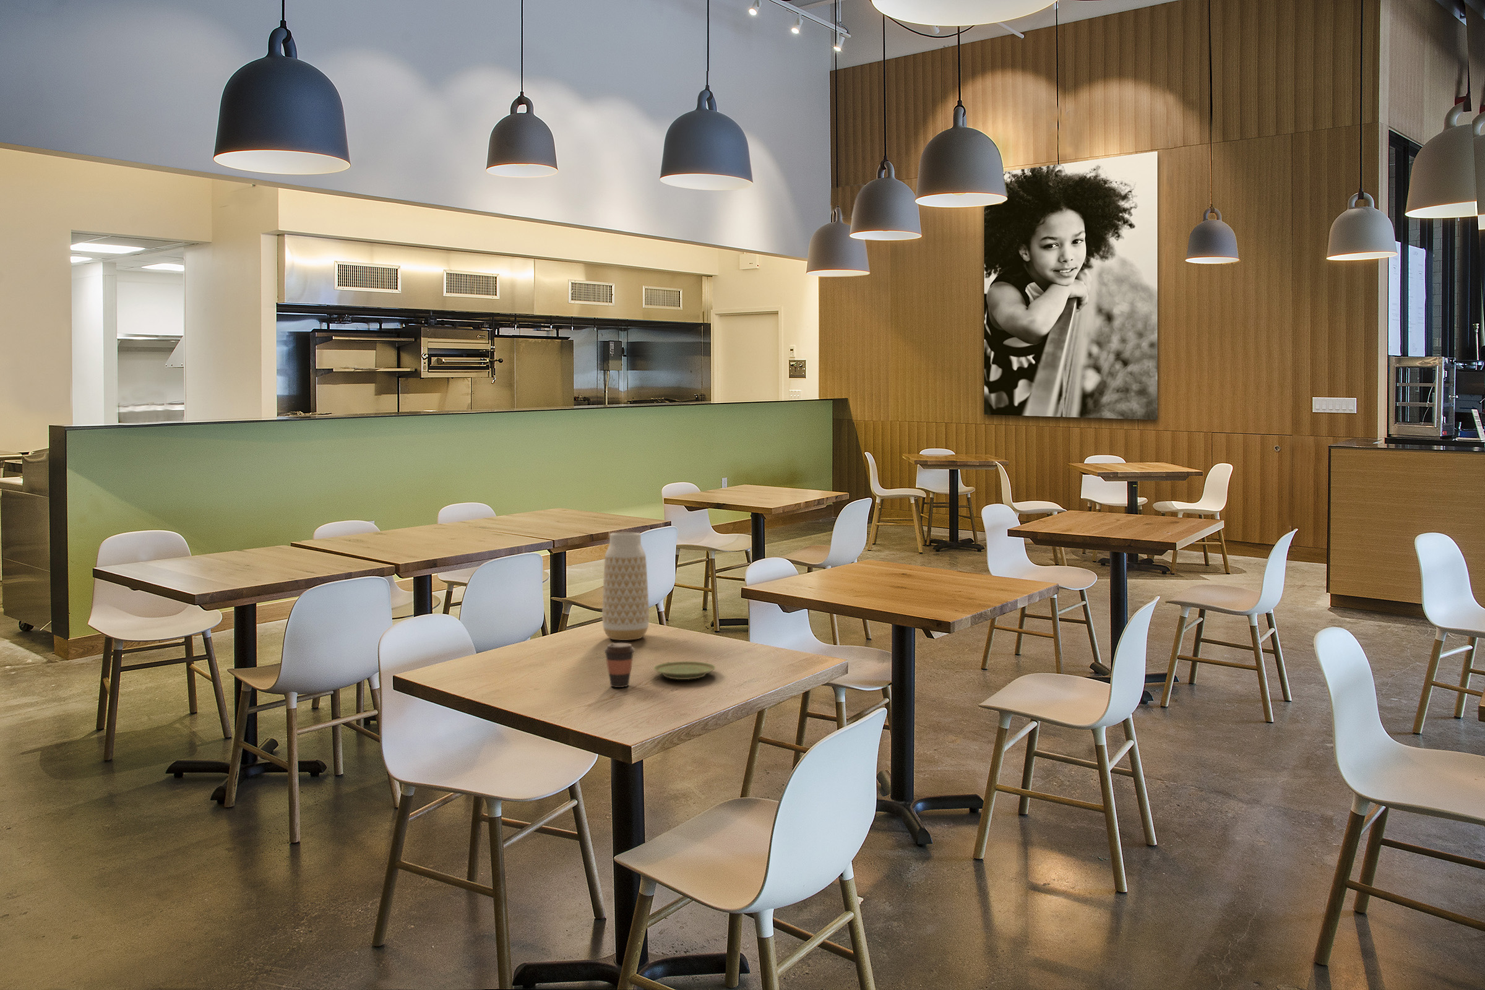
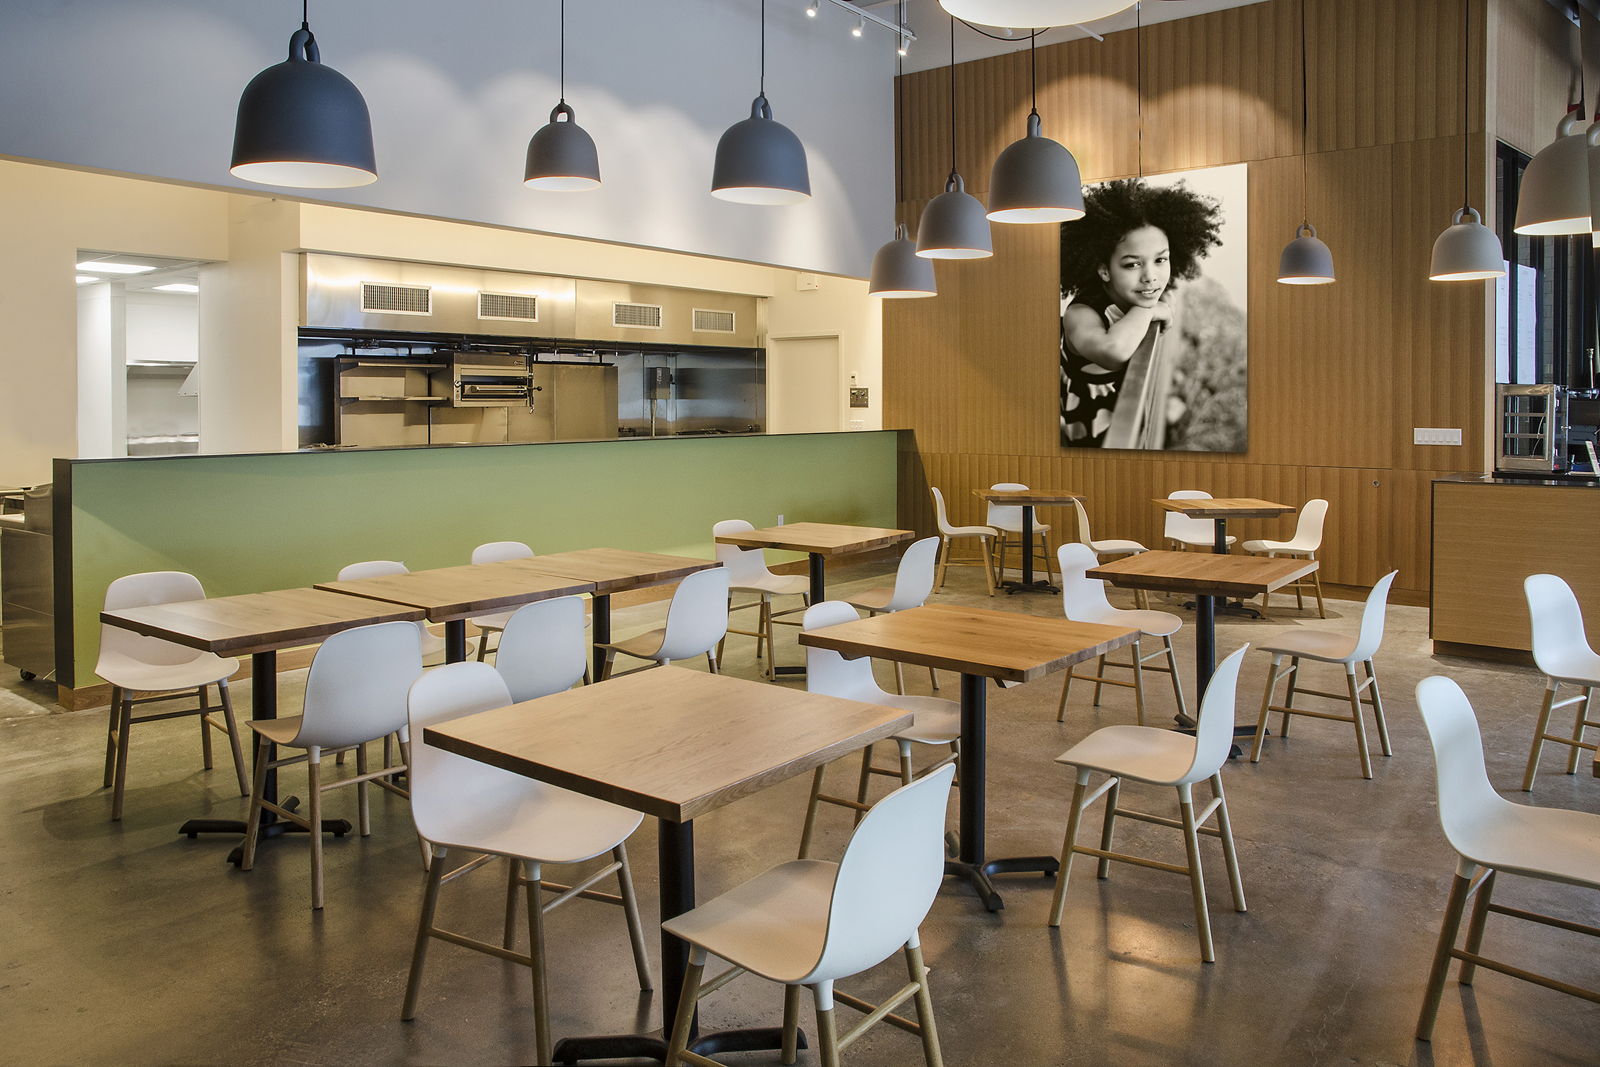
- coffee cup [602,642,636,688]
- vase [601,533,650,641]
- plate [653,661,716,680]
